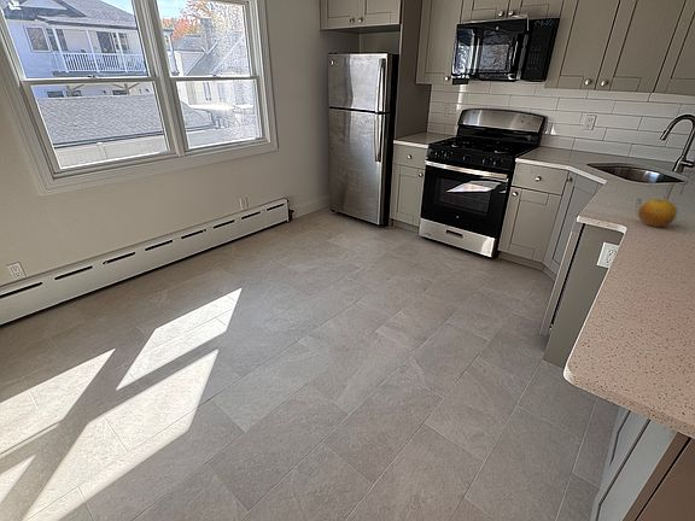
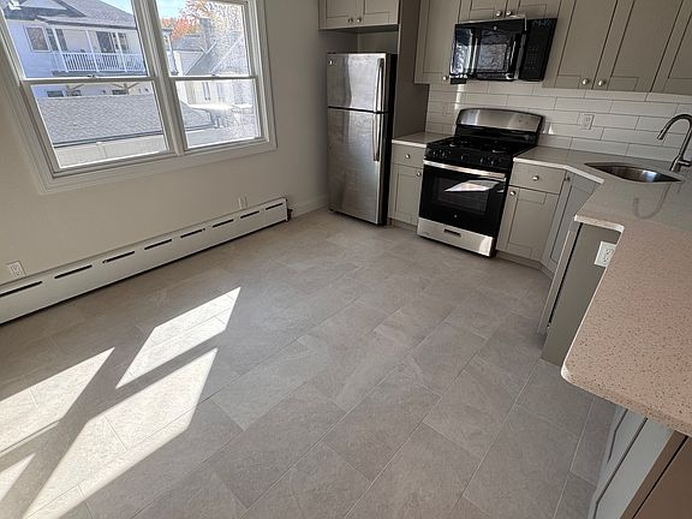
- fruit [637,198,677,228]
